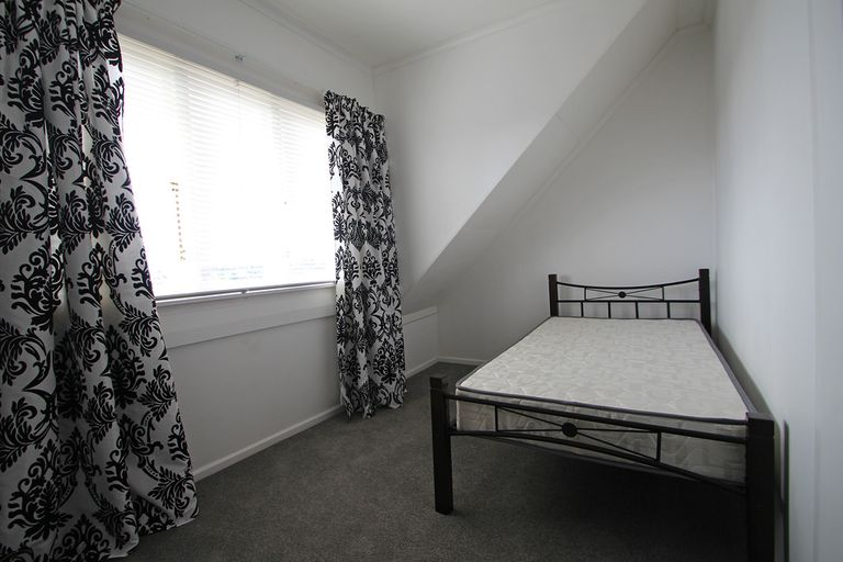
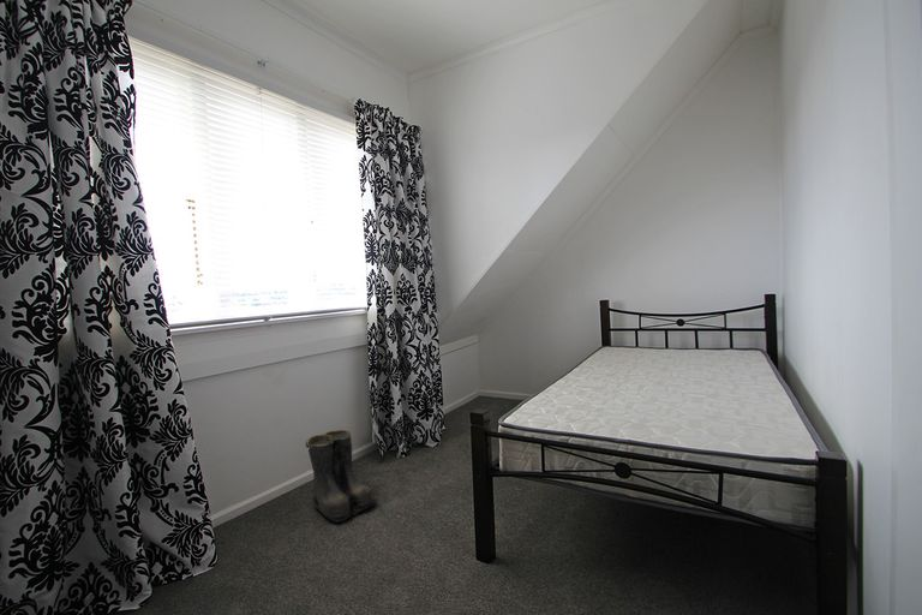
+ boots [305,429,379,524]
